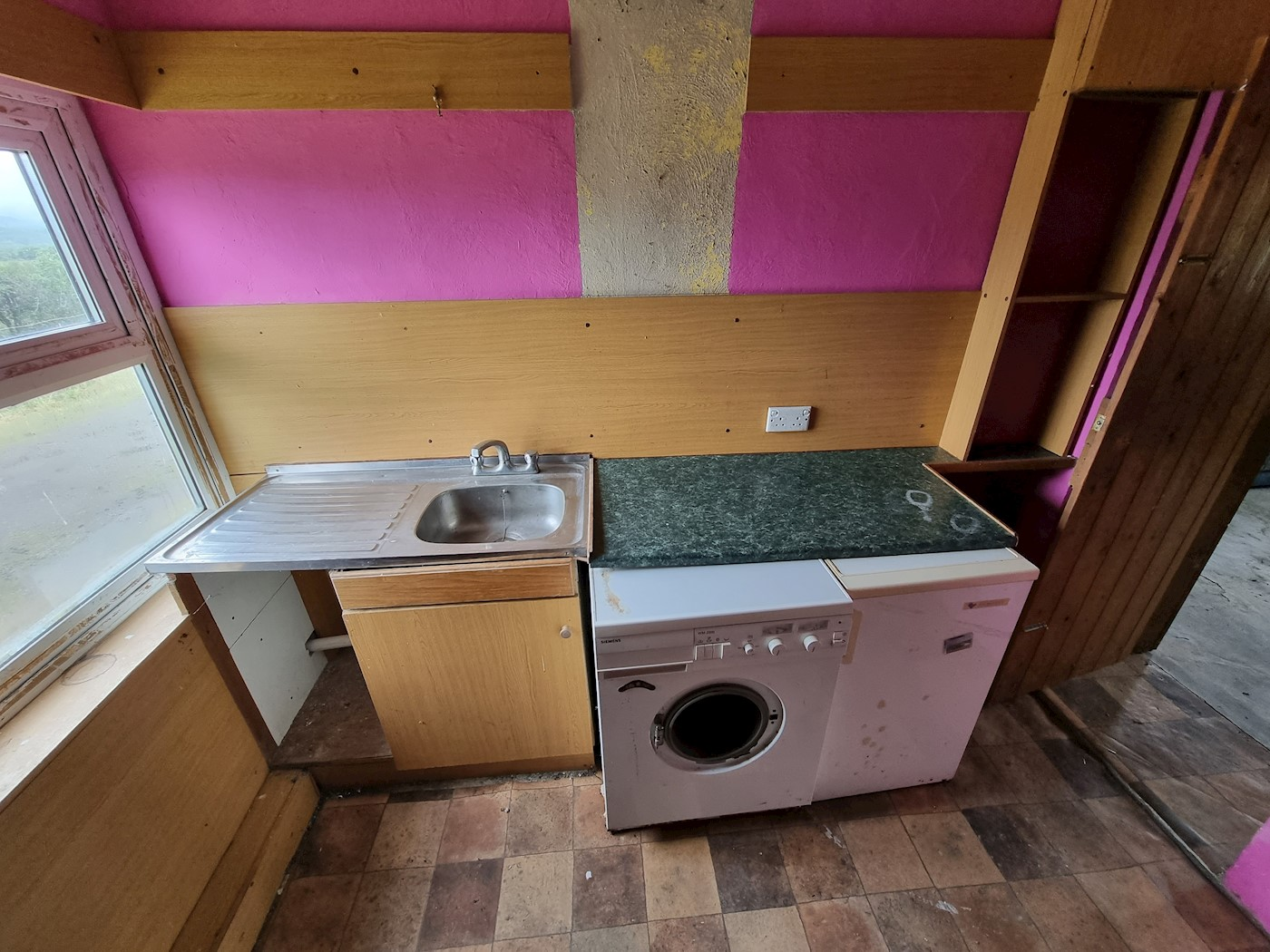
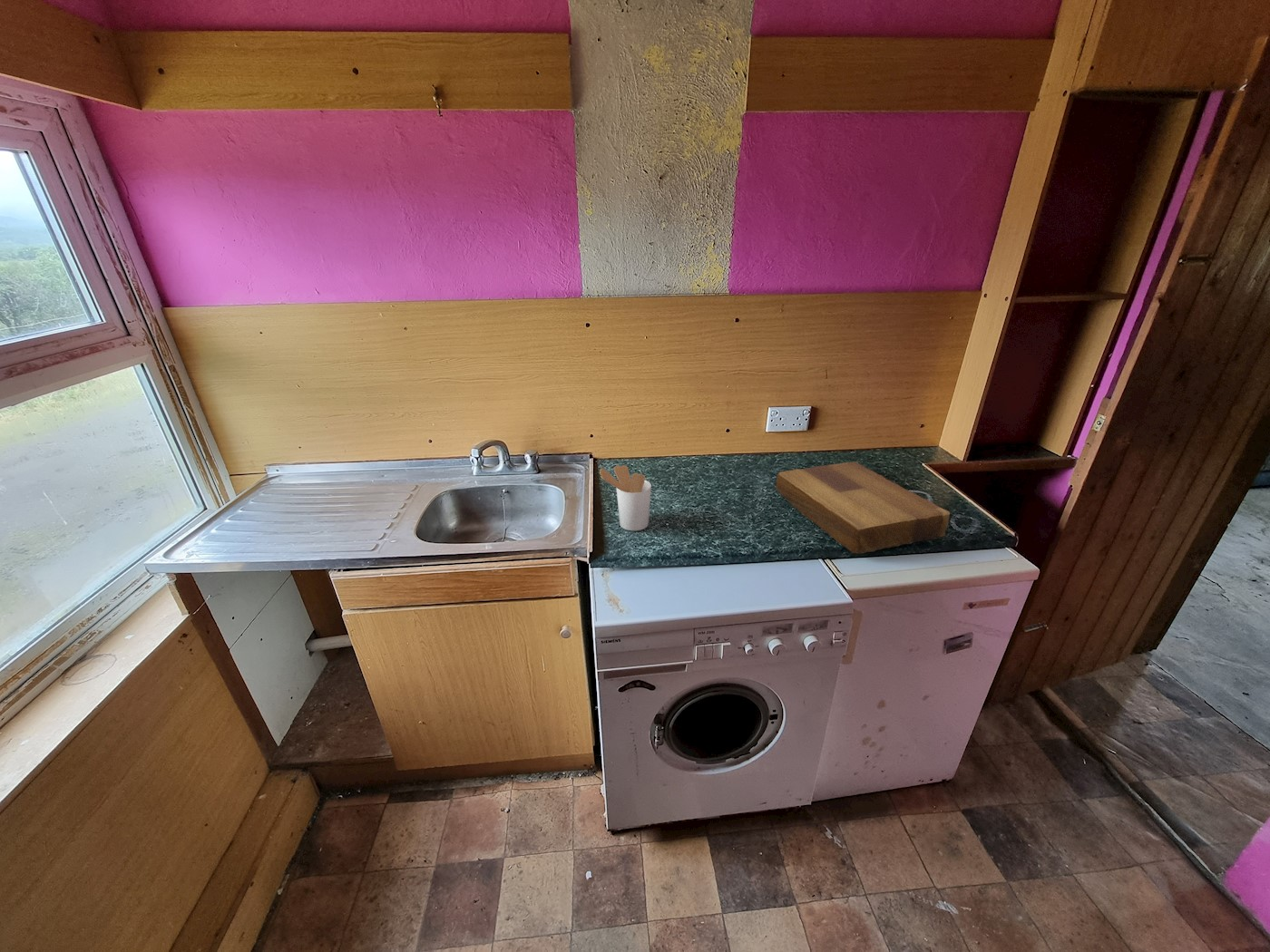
+ utensil holder [599,464,652,531]
+ cutting board [775,461,951,554]
